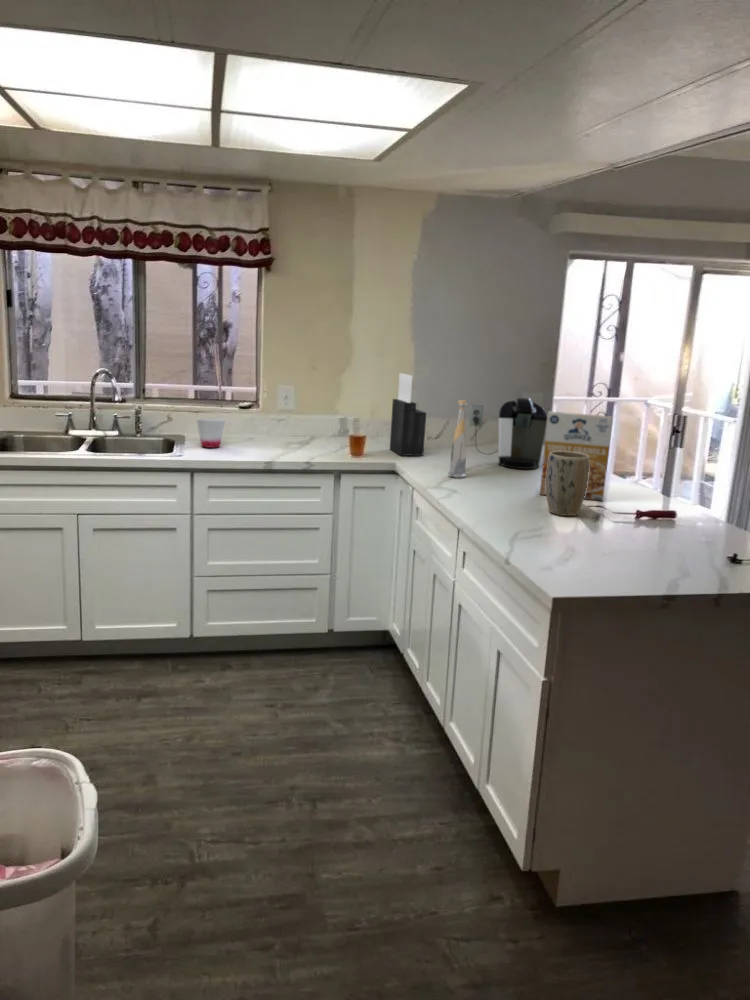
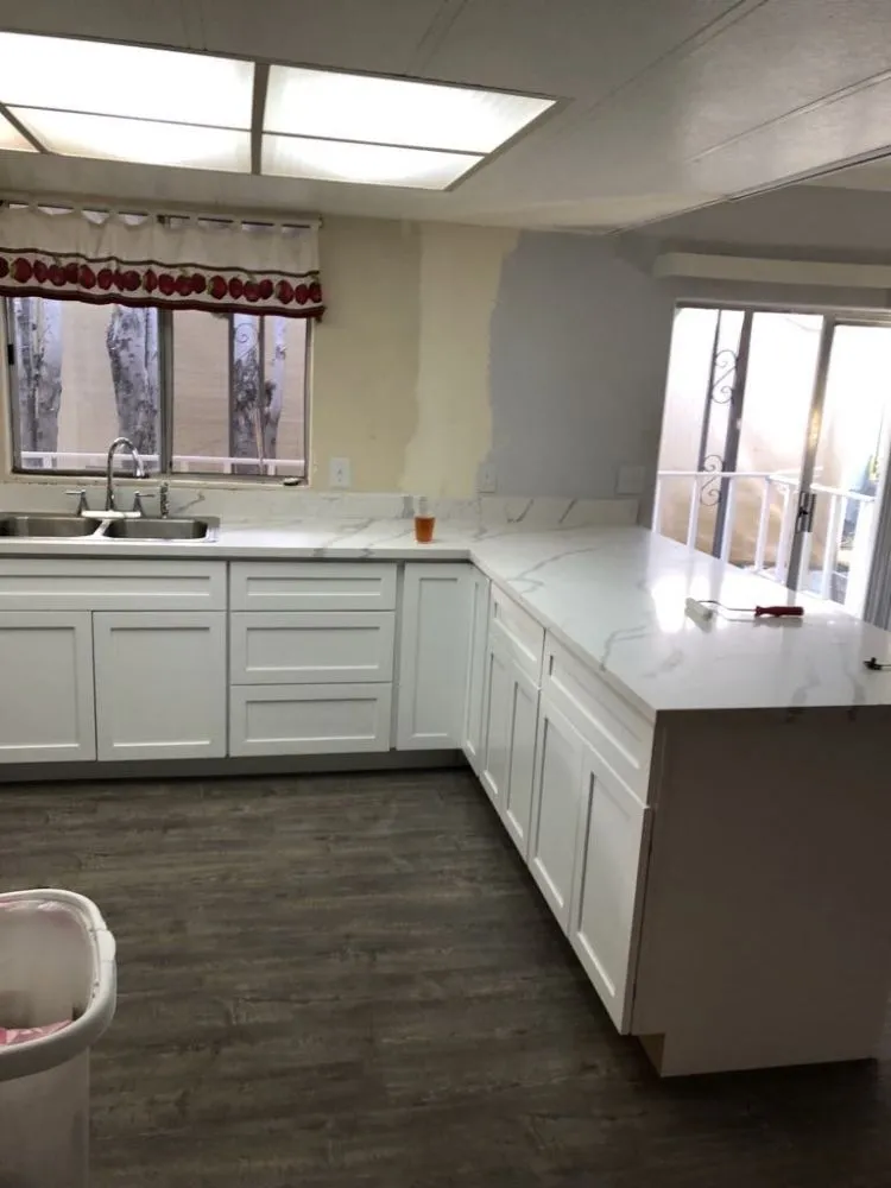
- cup [196,417,226,449]
- bottle [447,399,468,479]
- cereal box [539,410,614,502]
- coffee maker [468,396,548,470]
- knife block [389,372,427,457]
- plant pot [546,451,589,517]
